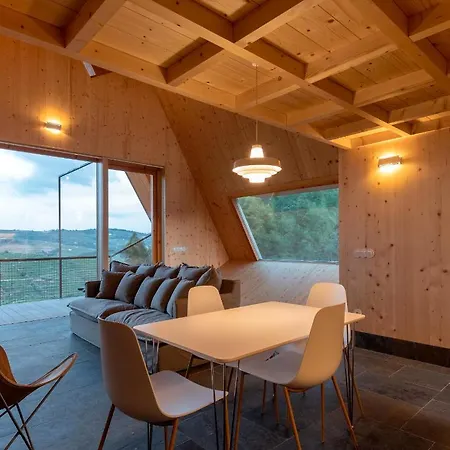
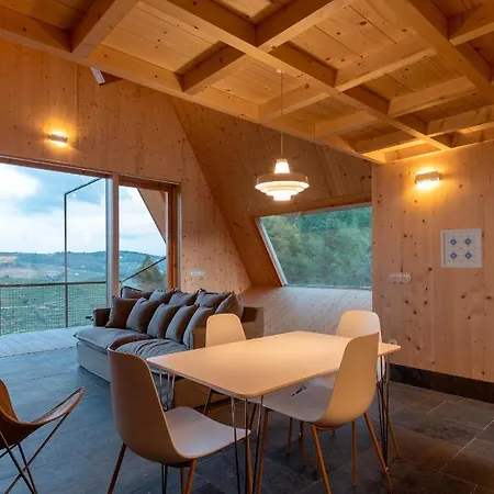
+ wall art [440,227,484,269]
